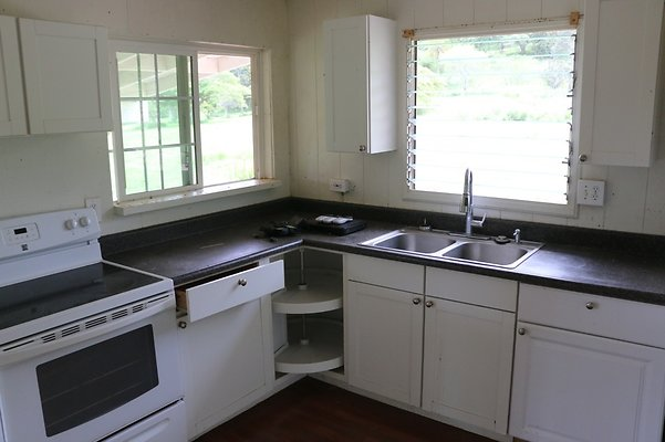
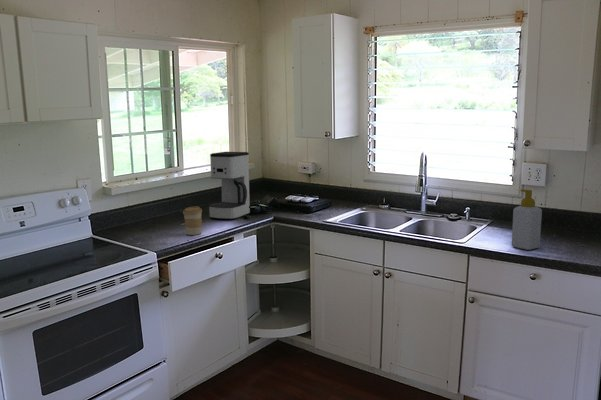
+ coffee maker [208,151,251,220]
+ coffee cup [182,205,203,236]
+ soap bottle [511,188,543,251]
